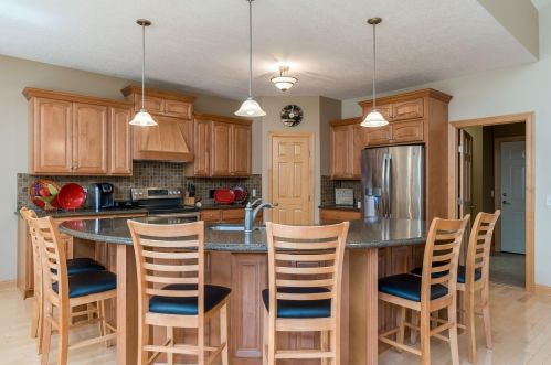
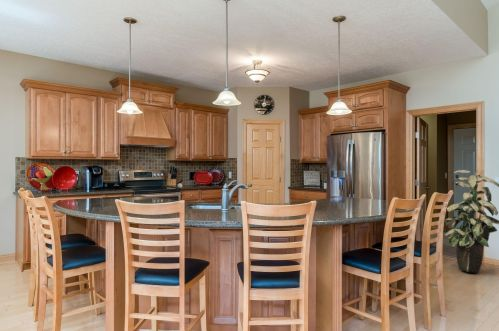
+ indoor plant [444,169,499,274]
